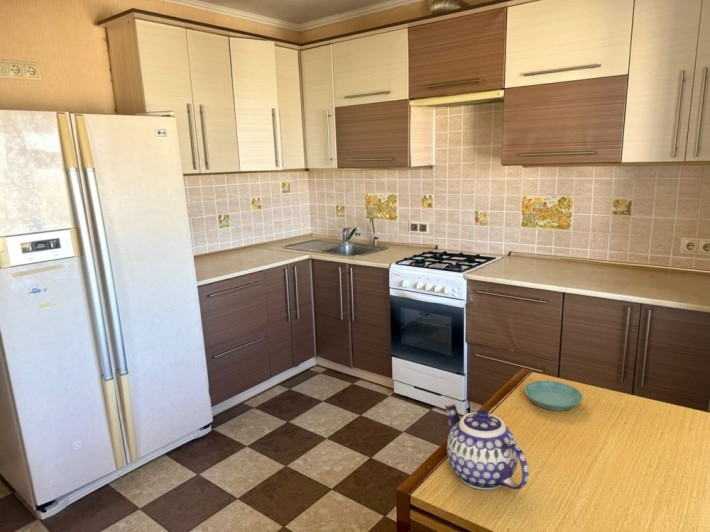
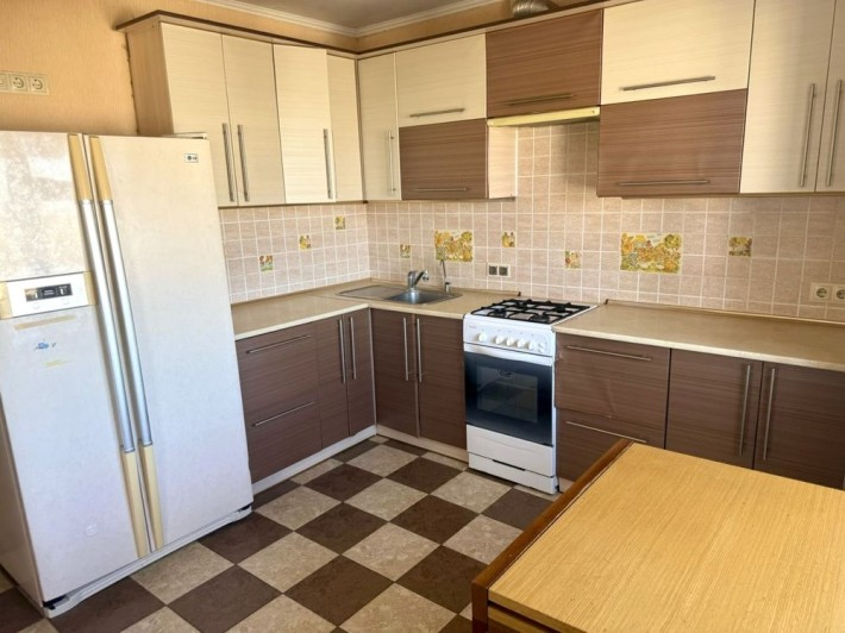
- saucer [523,380,584,412]
- teapot [444,402,529,491]
